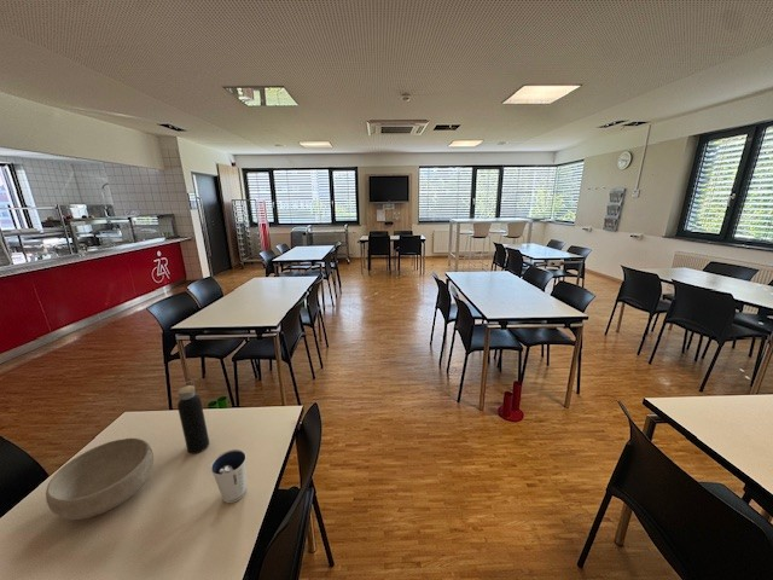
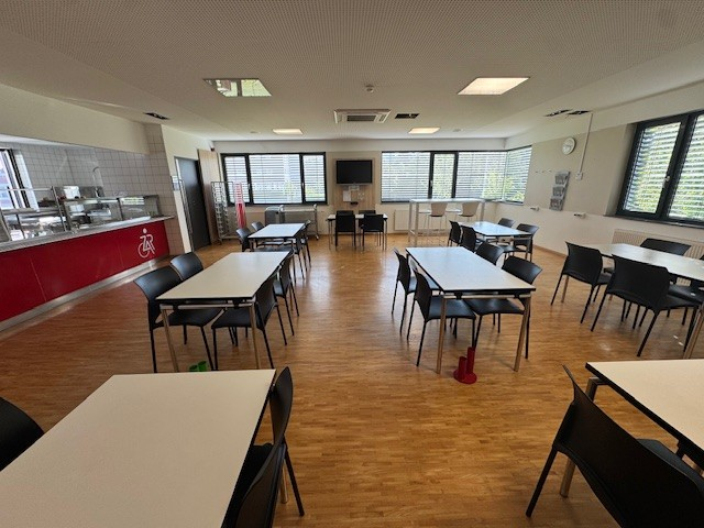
- bowl [45,437,155,521]
- dixie cup [209,448,248,504]
- water bottle [176,381,210,454]
